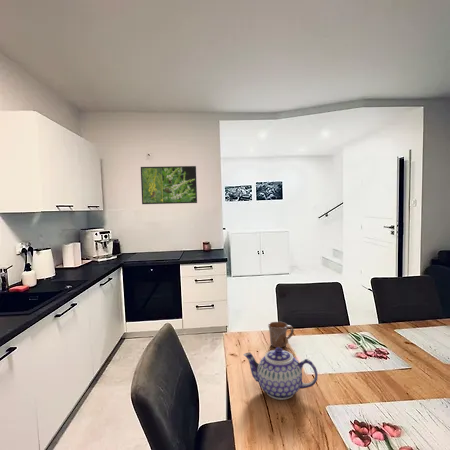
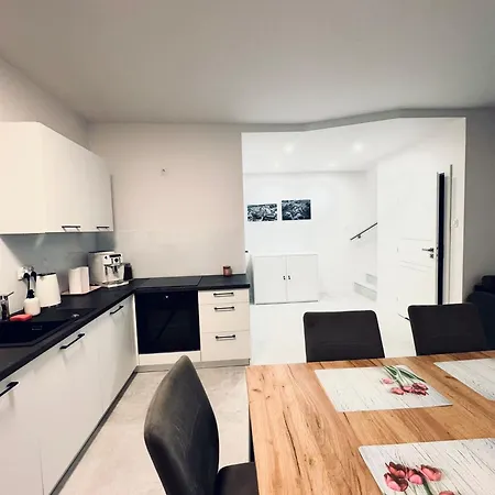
- teapot [243,347,319,401]
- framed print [140,165,198,205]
- mug [267,321,295,348]
